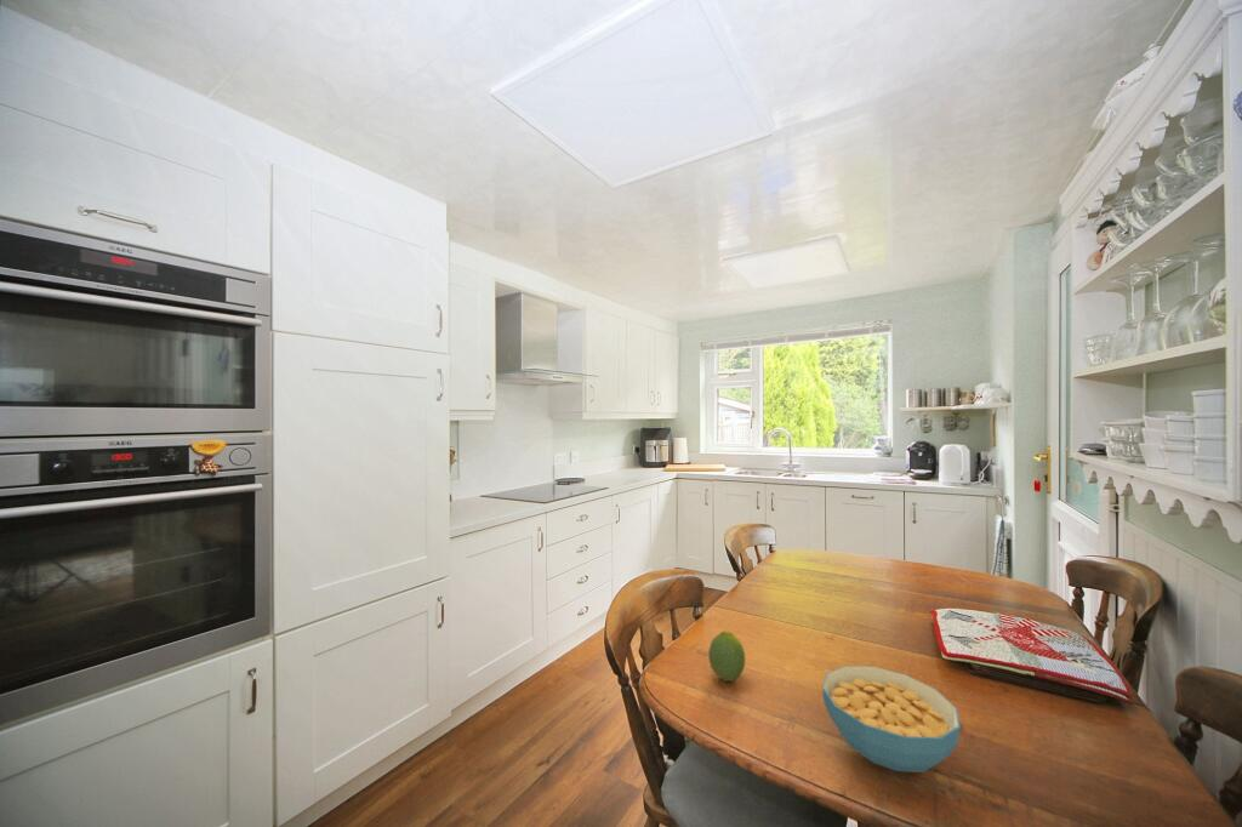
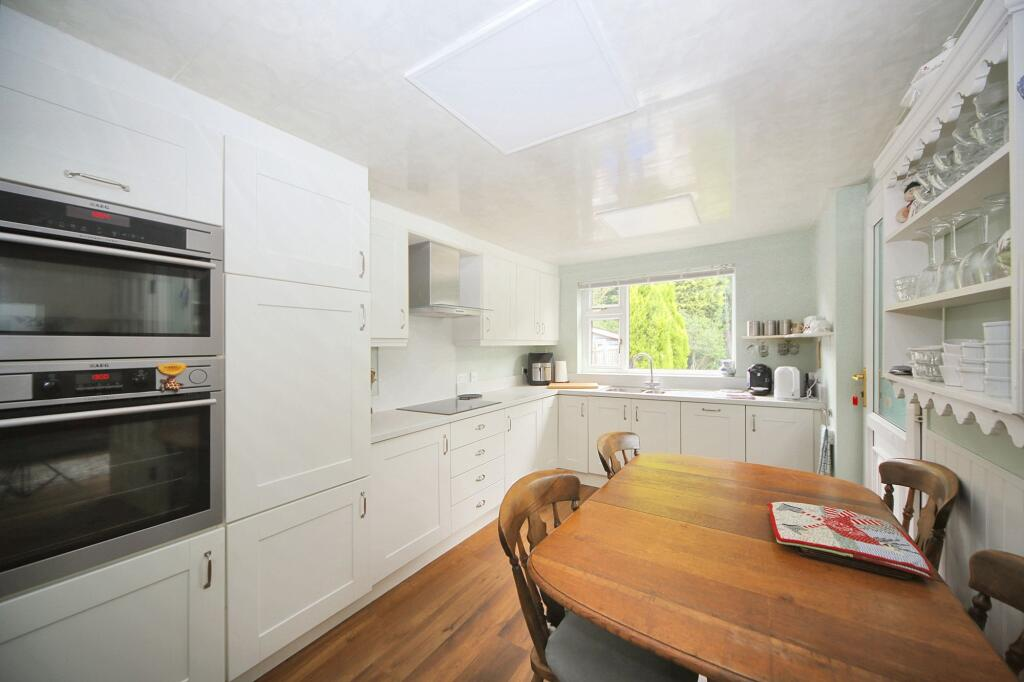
- fruit [707,629,746,683]
- cereal bowl [821,665,962,774]
